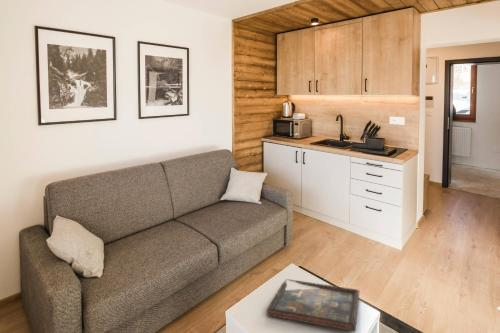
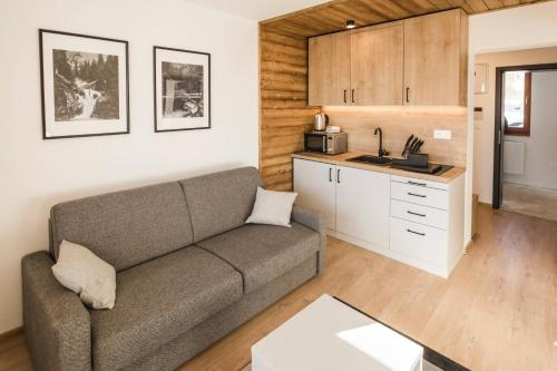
- decorative tray [265,278,360,332]
